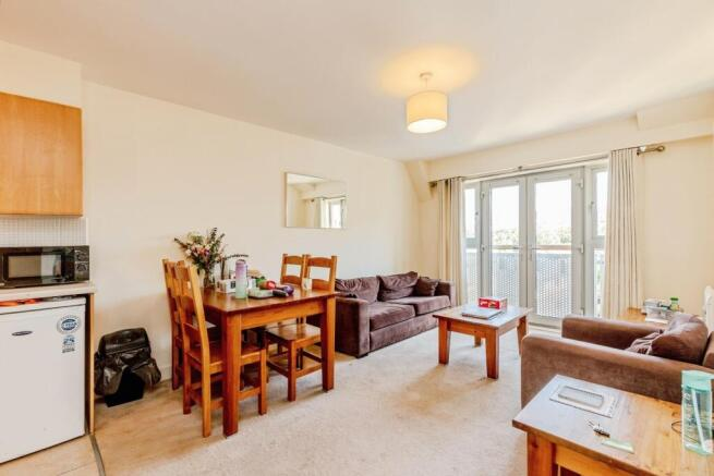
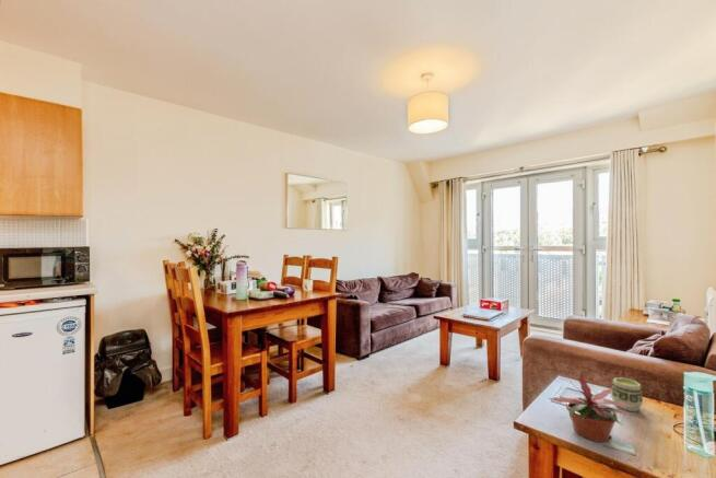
+ cup [610,376,644,412]
+ potted plant [547,372,635,443]
